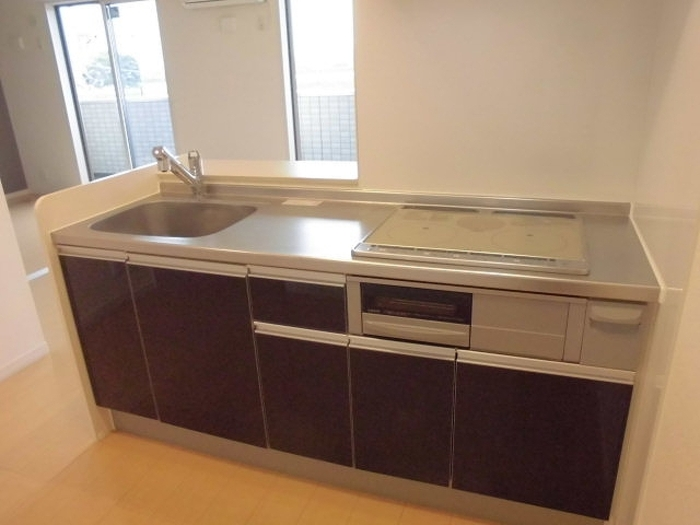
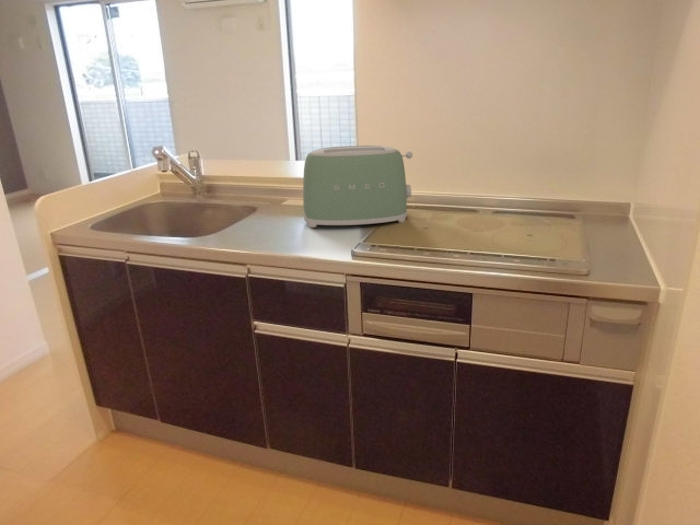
+ toaster [302,145,414,228]
